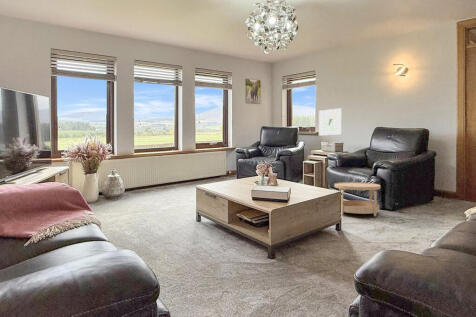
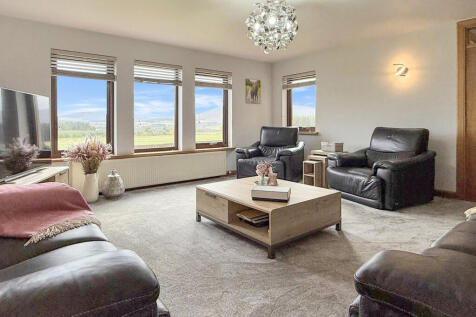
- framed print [318,107,343,136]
- side table [333,181,381,217]
